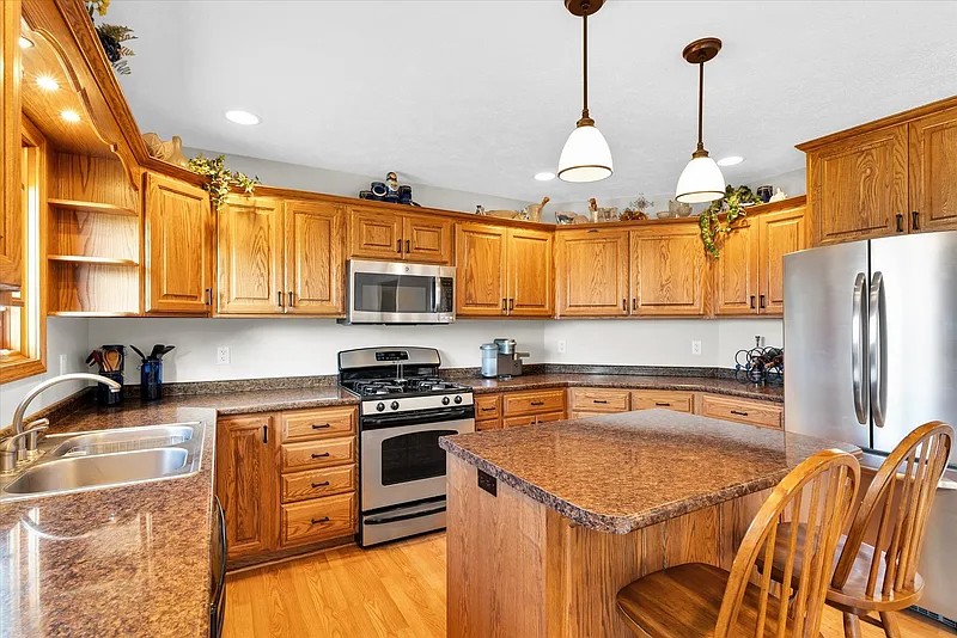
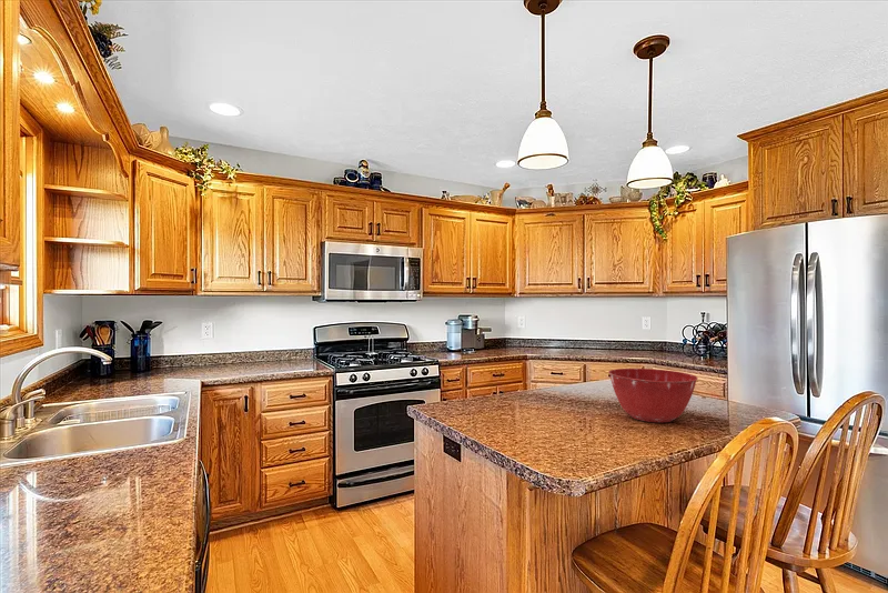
+ mixing bowl [607,368,698,423]
